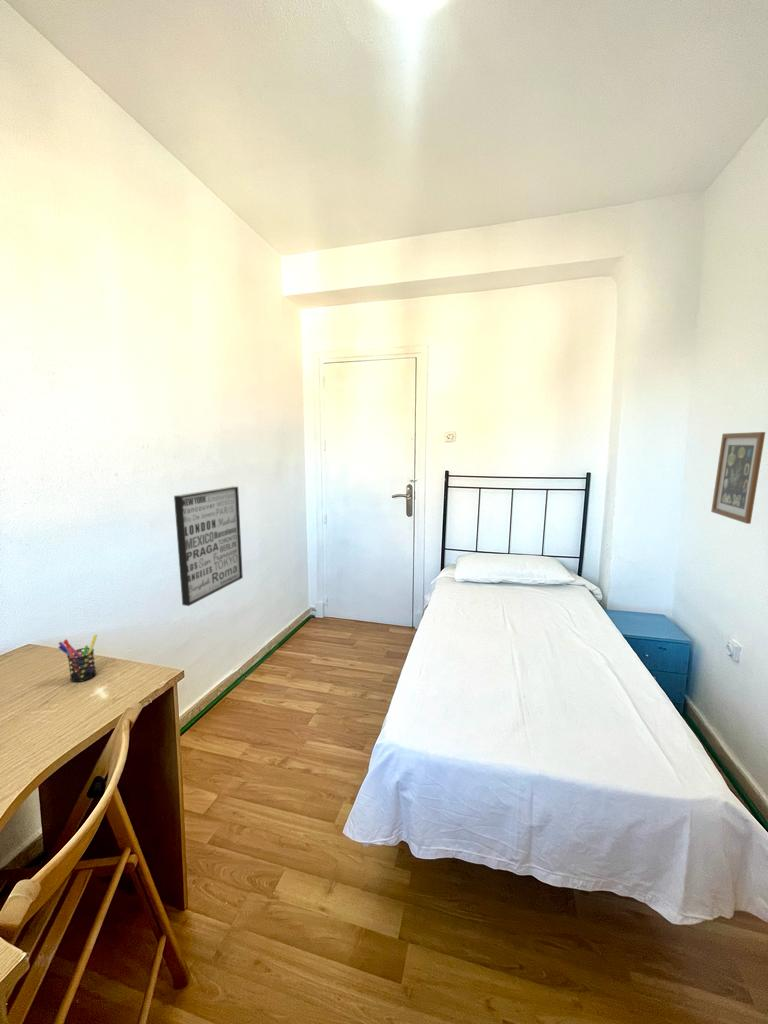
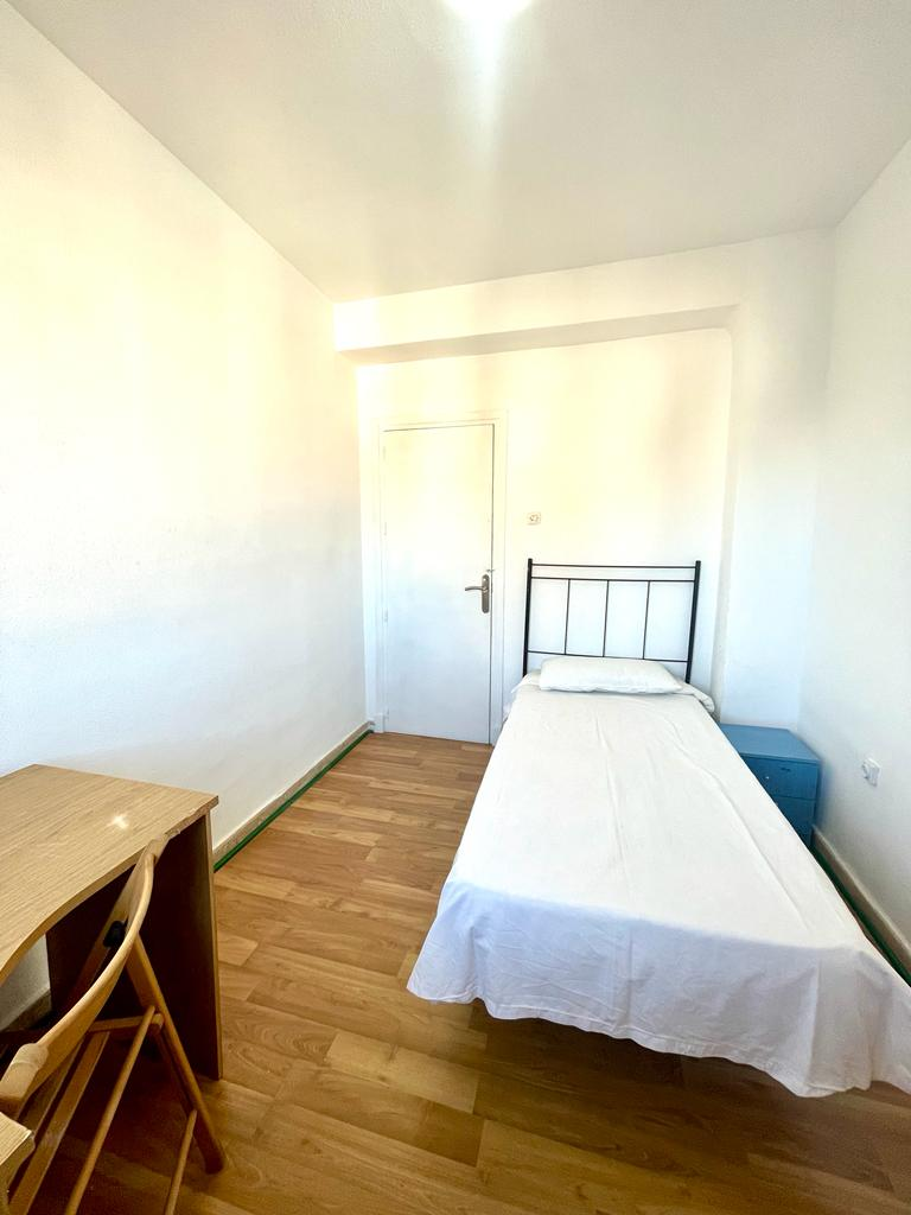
- wall art [710,431,766,525]
- pen holder [57,634,98,683]
- wall art [173,485,244,607]
